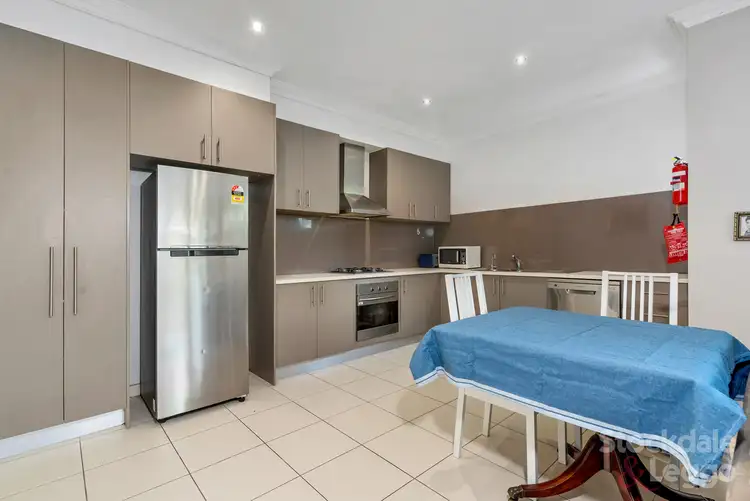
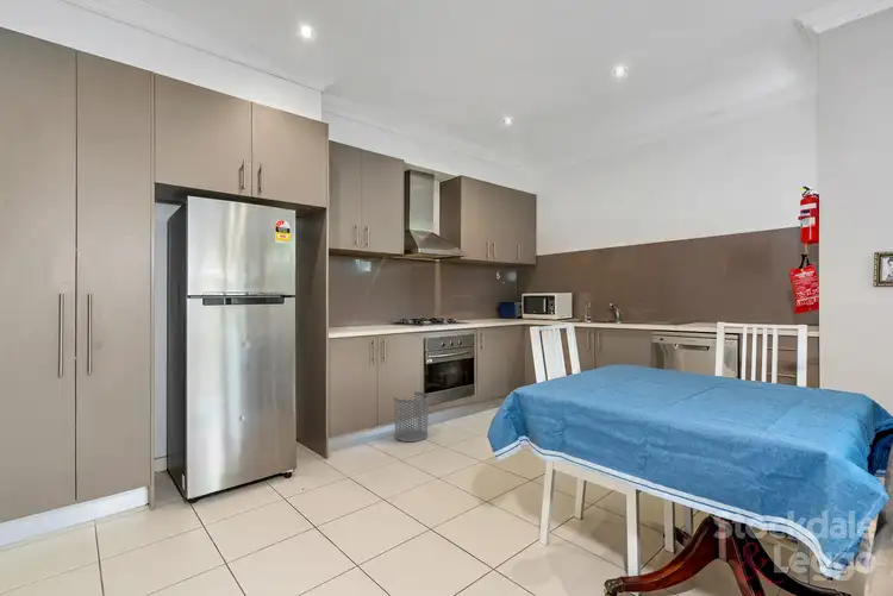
+ waste bin [393,390,430,443]
